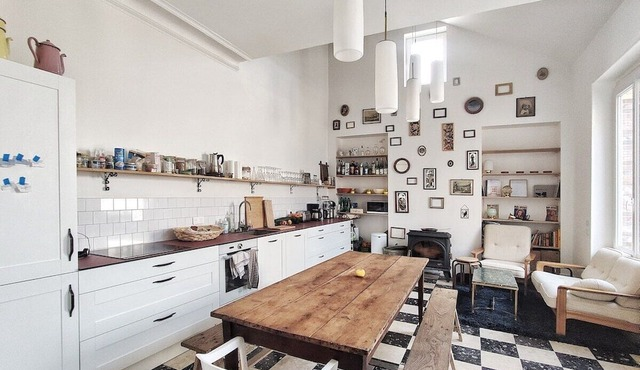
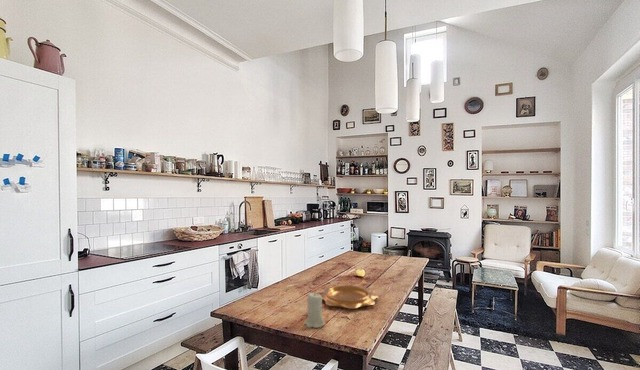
+ decorative bowl [319,285,380,310]
+ candle [304,292,325,329]
